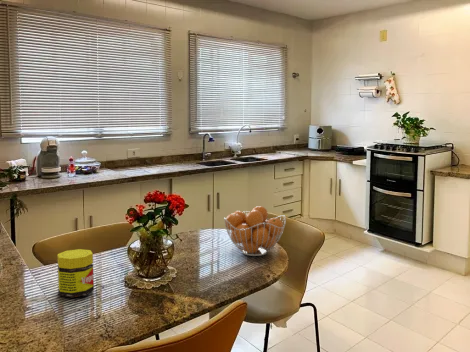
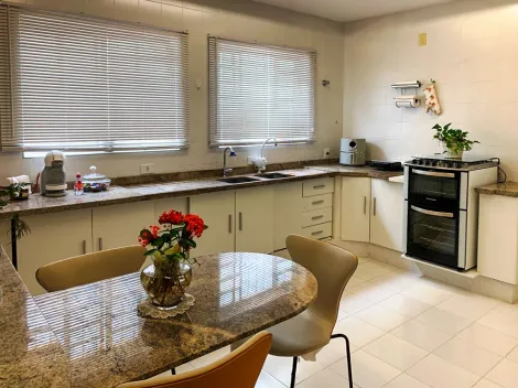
- fruit basket [223,205,287,257]
- jar [57,248,95,298]
